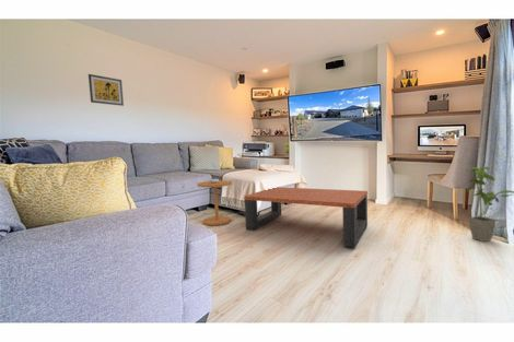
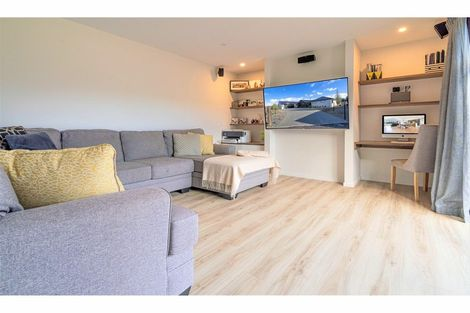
- house plant [465,165,514,243]
- side table [196,178,233,226]
- coffee table [243,186,369,248]
- wall art [87,73,125,107]
